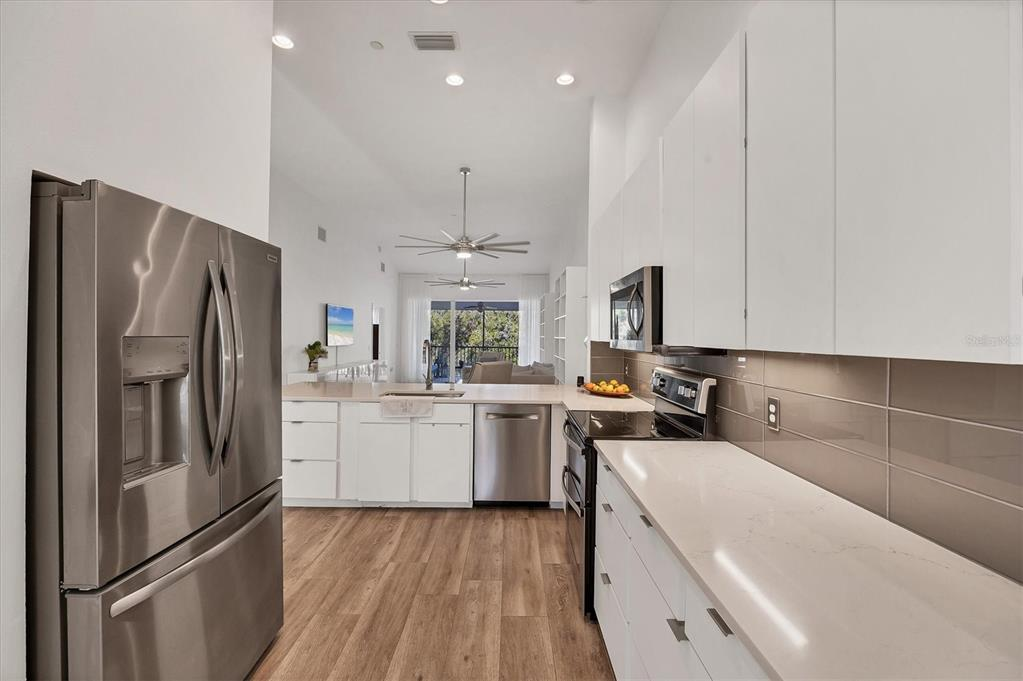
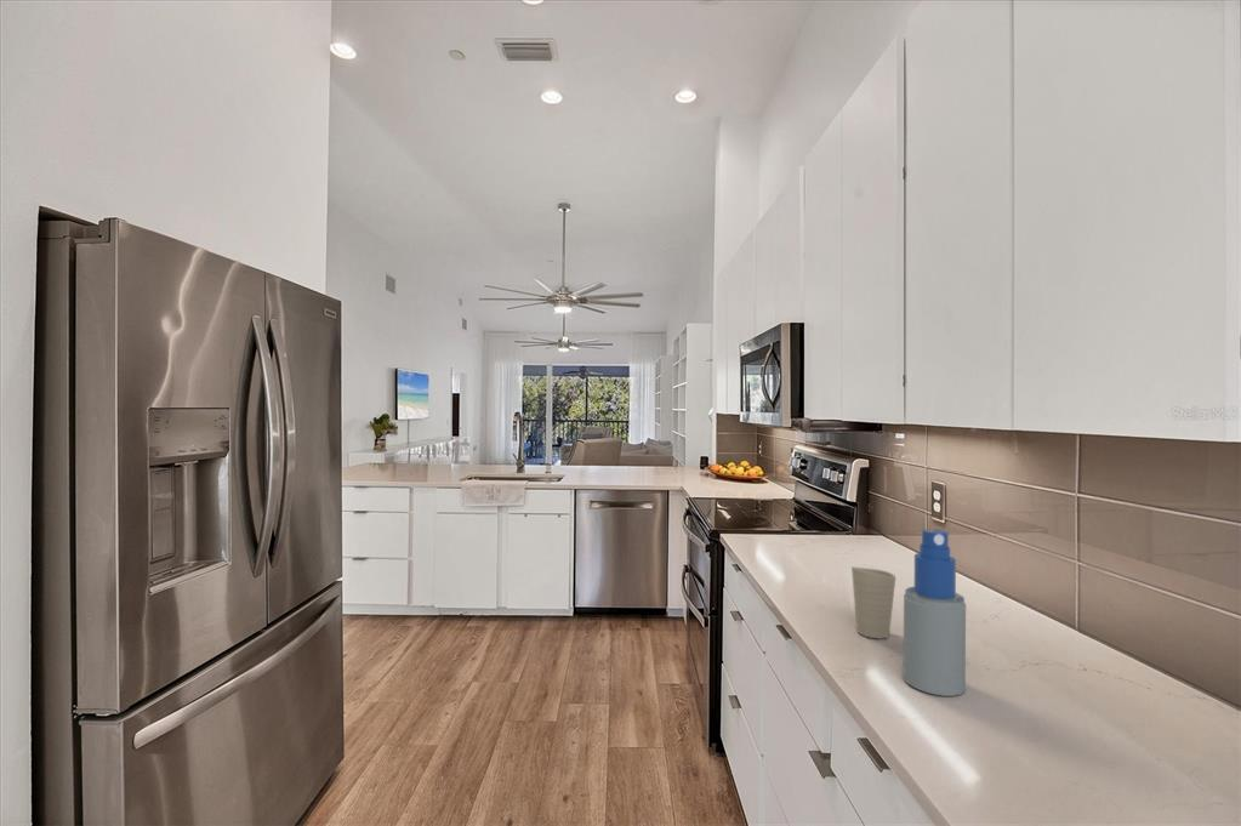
+ spray bottle [903,528,967,697]
+ cup [850,565,896,639]
